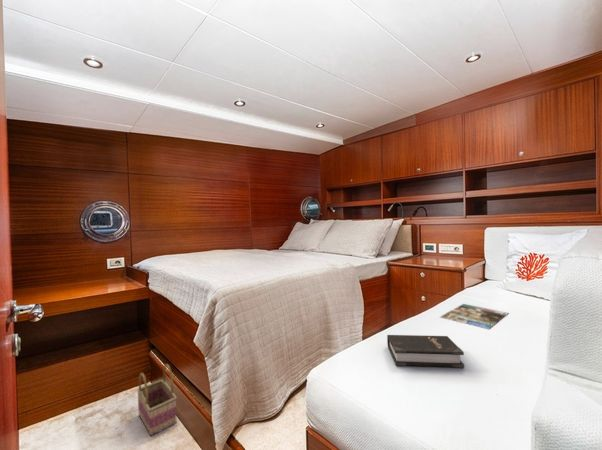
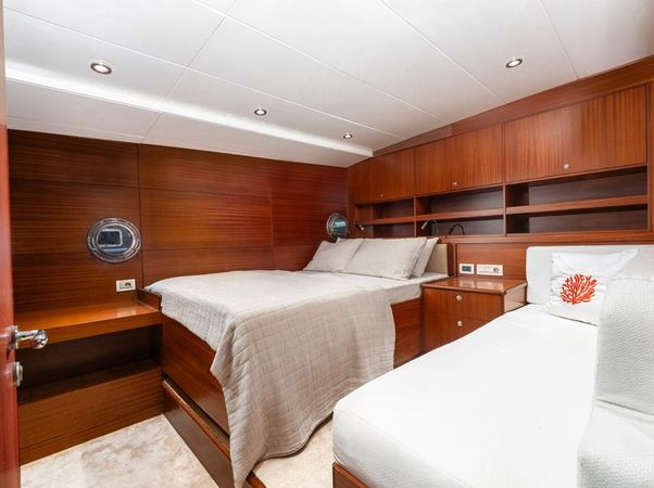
- hardback book [386,334,465,369]
- basket [136,363,178,437]
- magazine [439,303,509,330]
